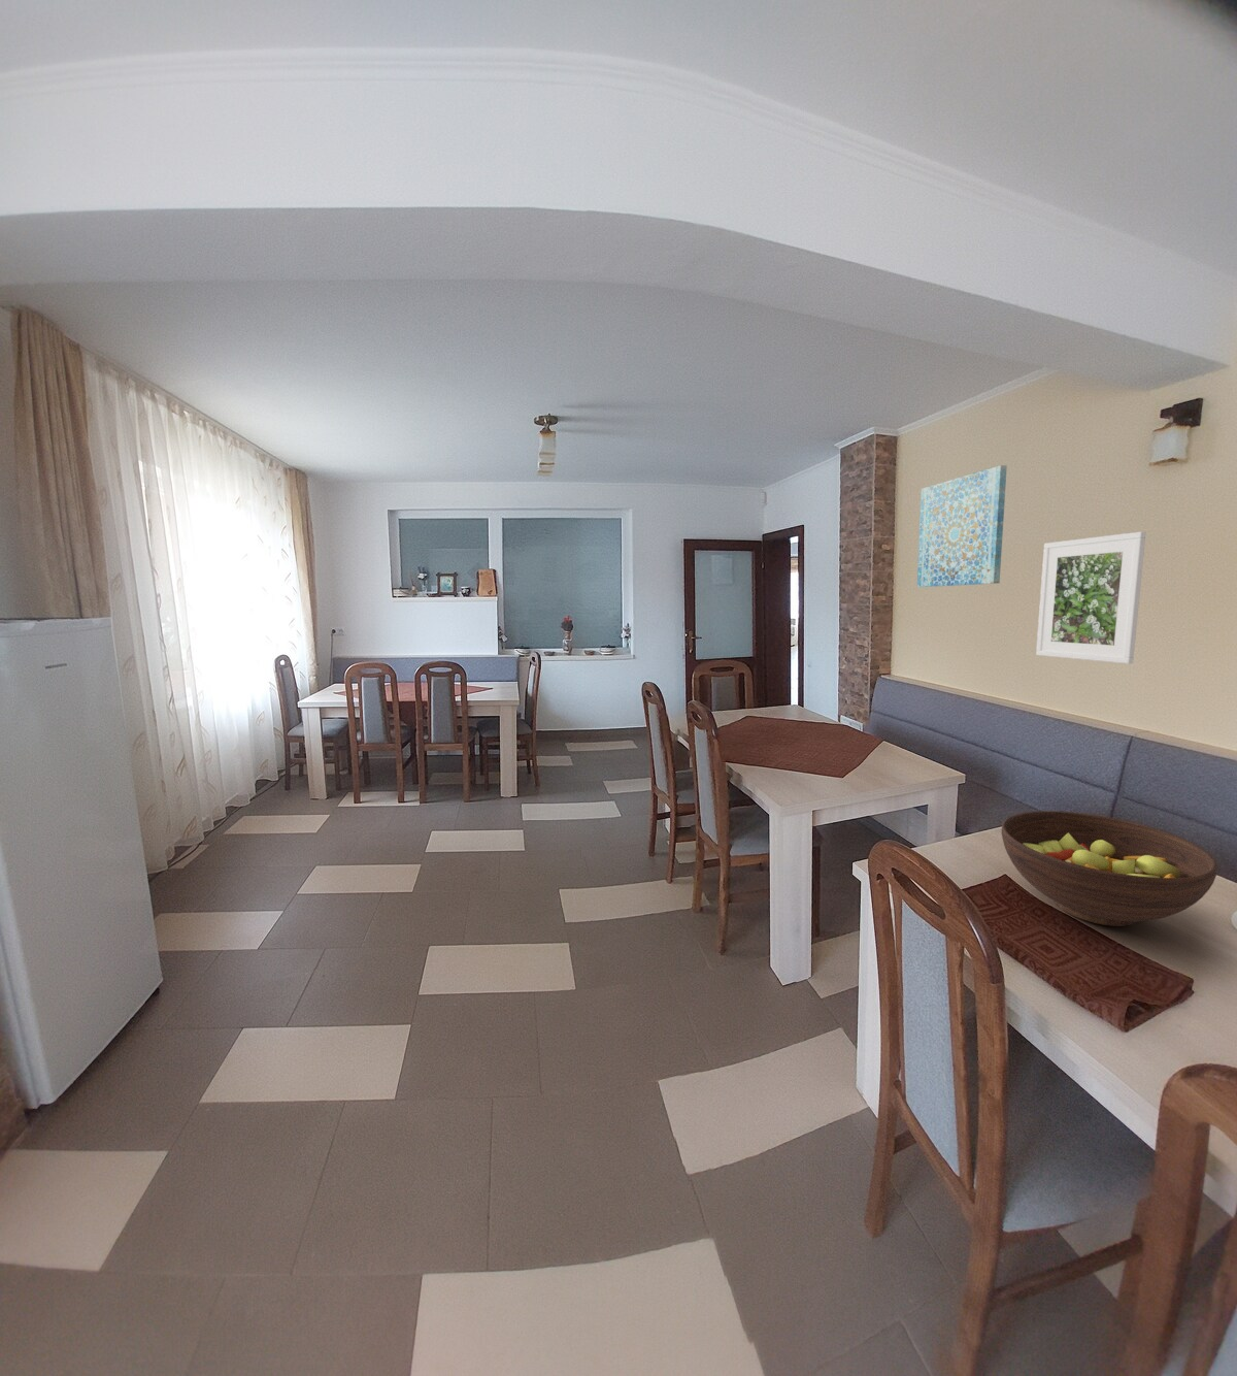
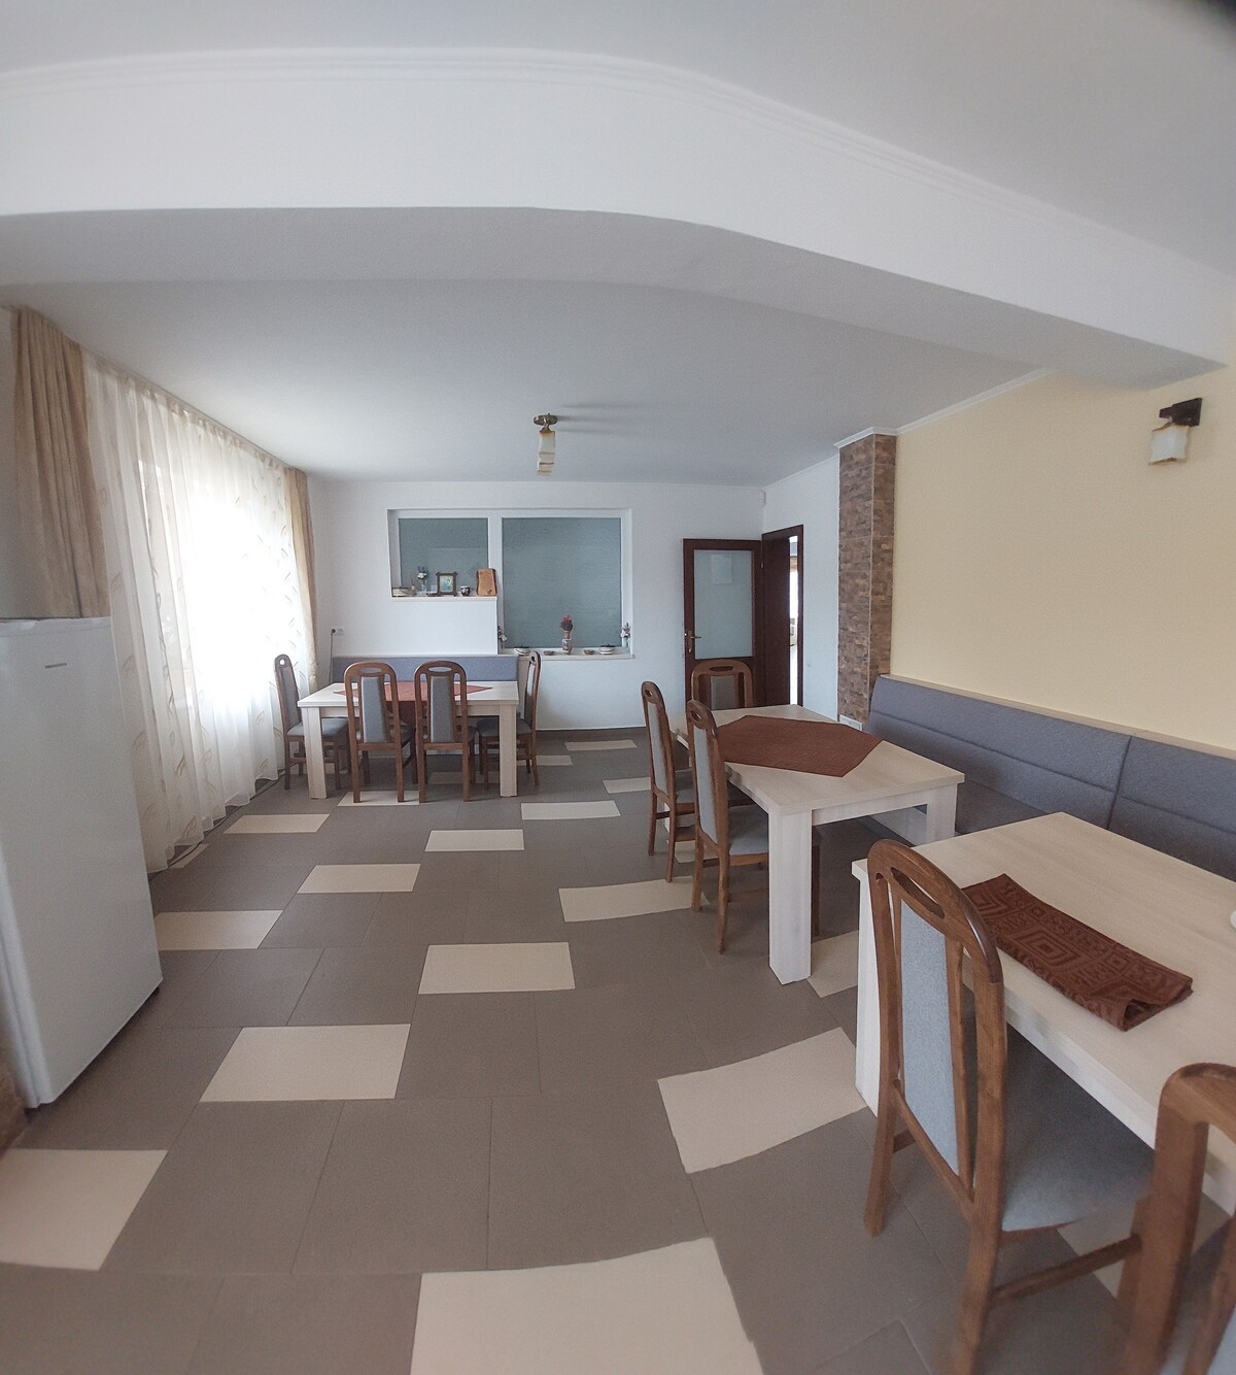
- fruit bowl [1001,810,1218,927]
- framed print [1035,532,1146,664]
- wall art [917,465,1008,588]
